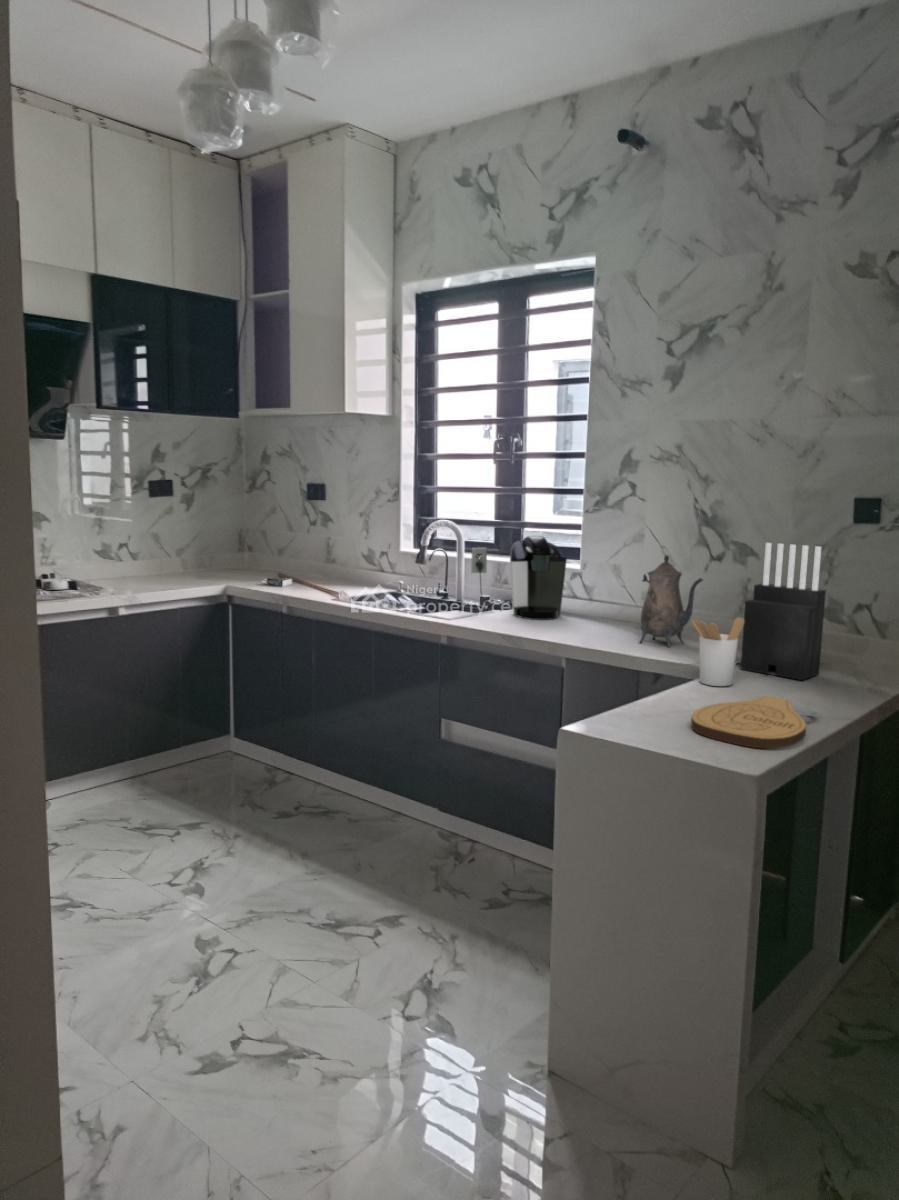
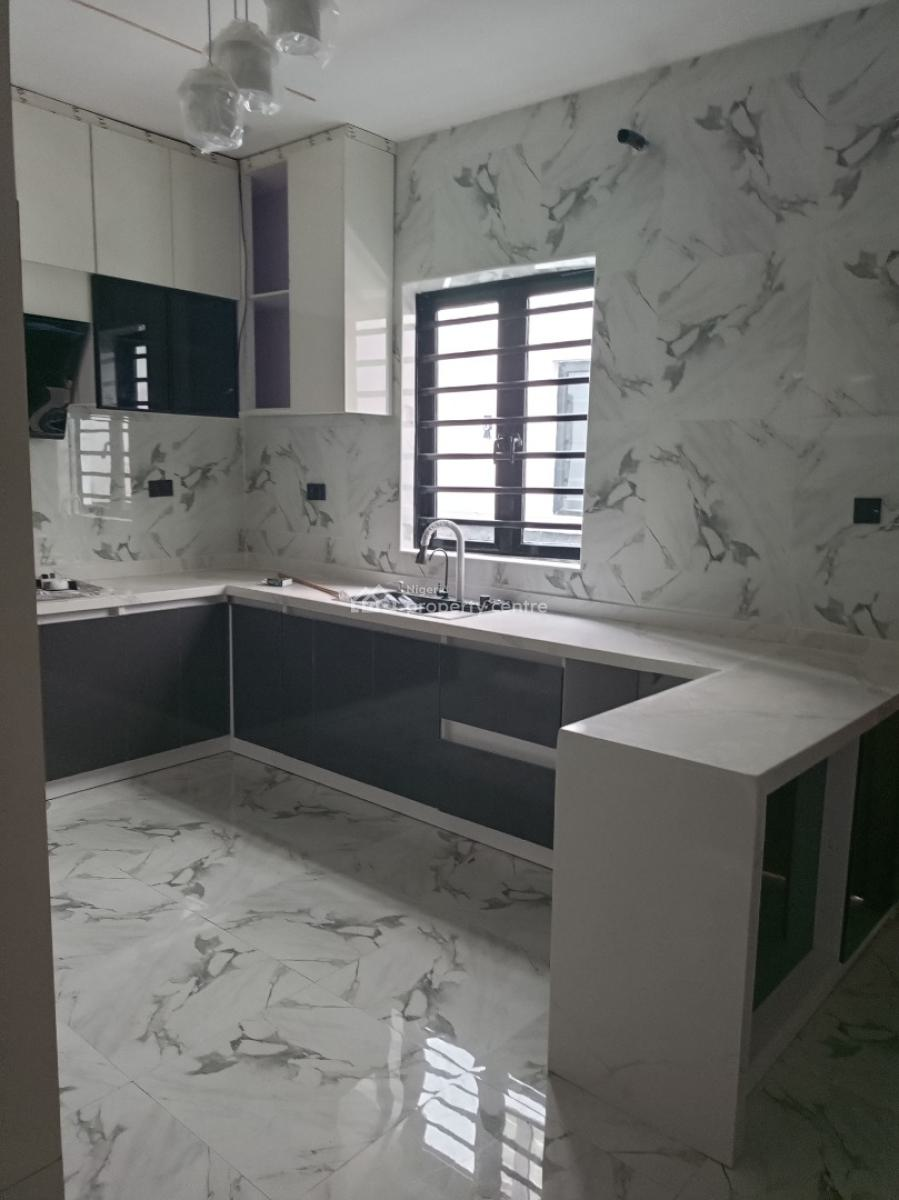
- knife block [740,542,827,681]
- coffee maker [470,535,568,621]
- key chain [690,695,818,749]
- utensil holder [691,616,744,687]
- teapot [637,554,705,649]
